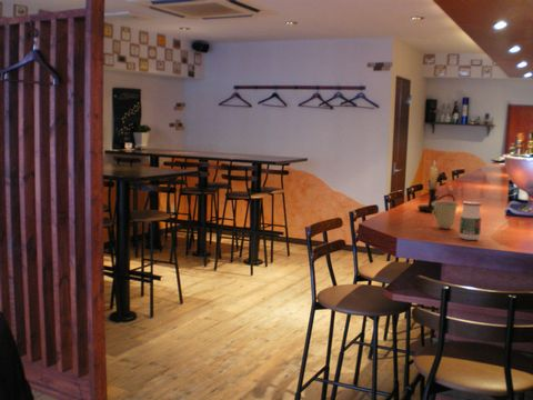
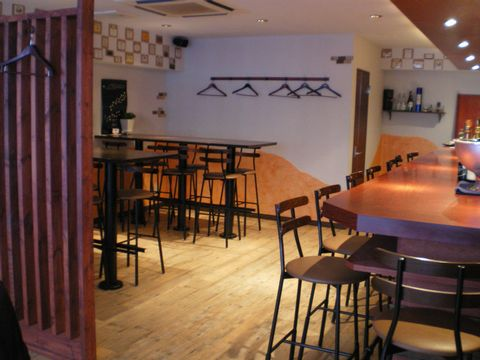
- cup [431,200,460,230]
- jar [459,200,483,241]
- candle holder [416,159,456,213]
